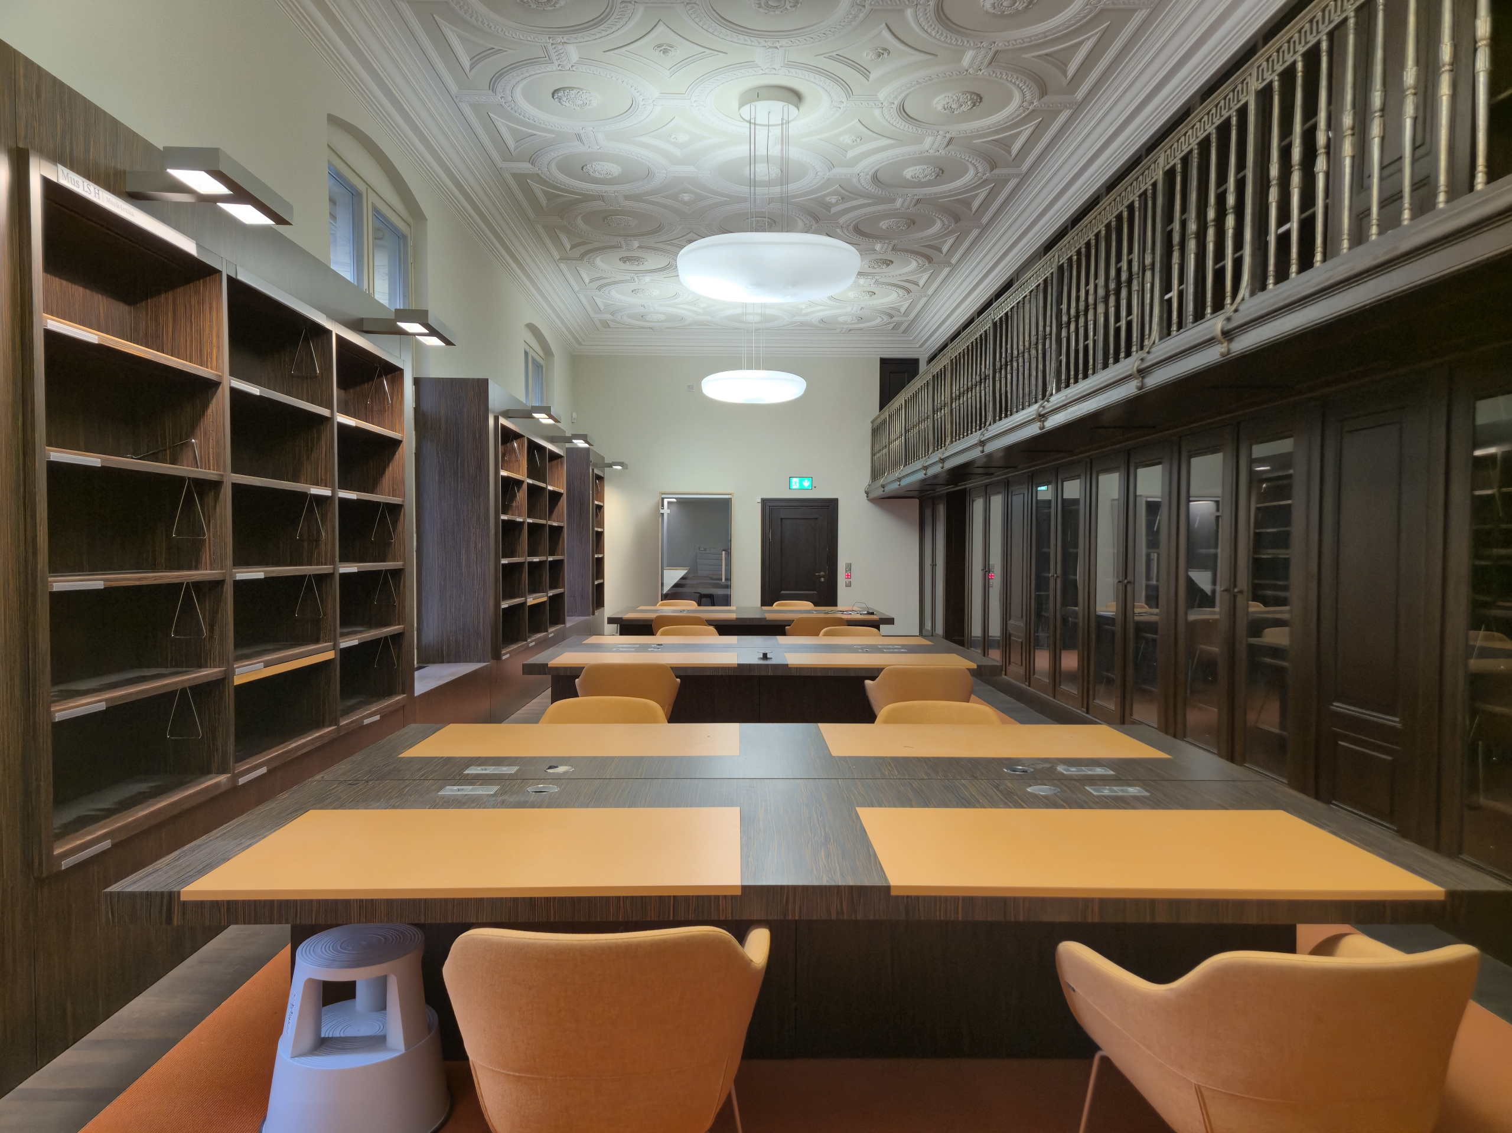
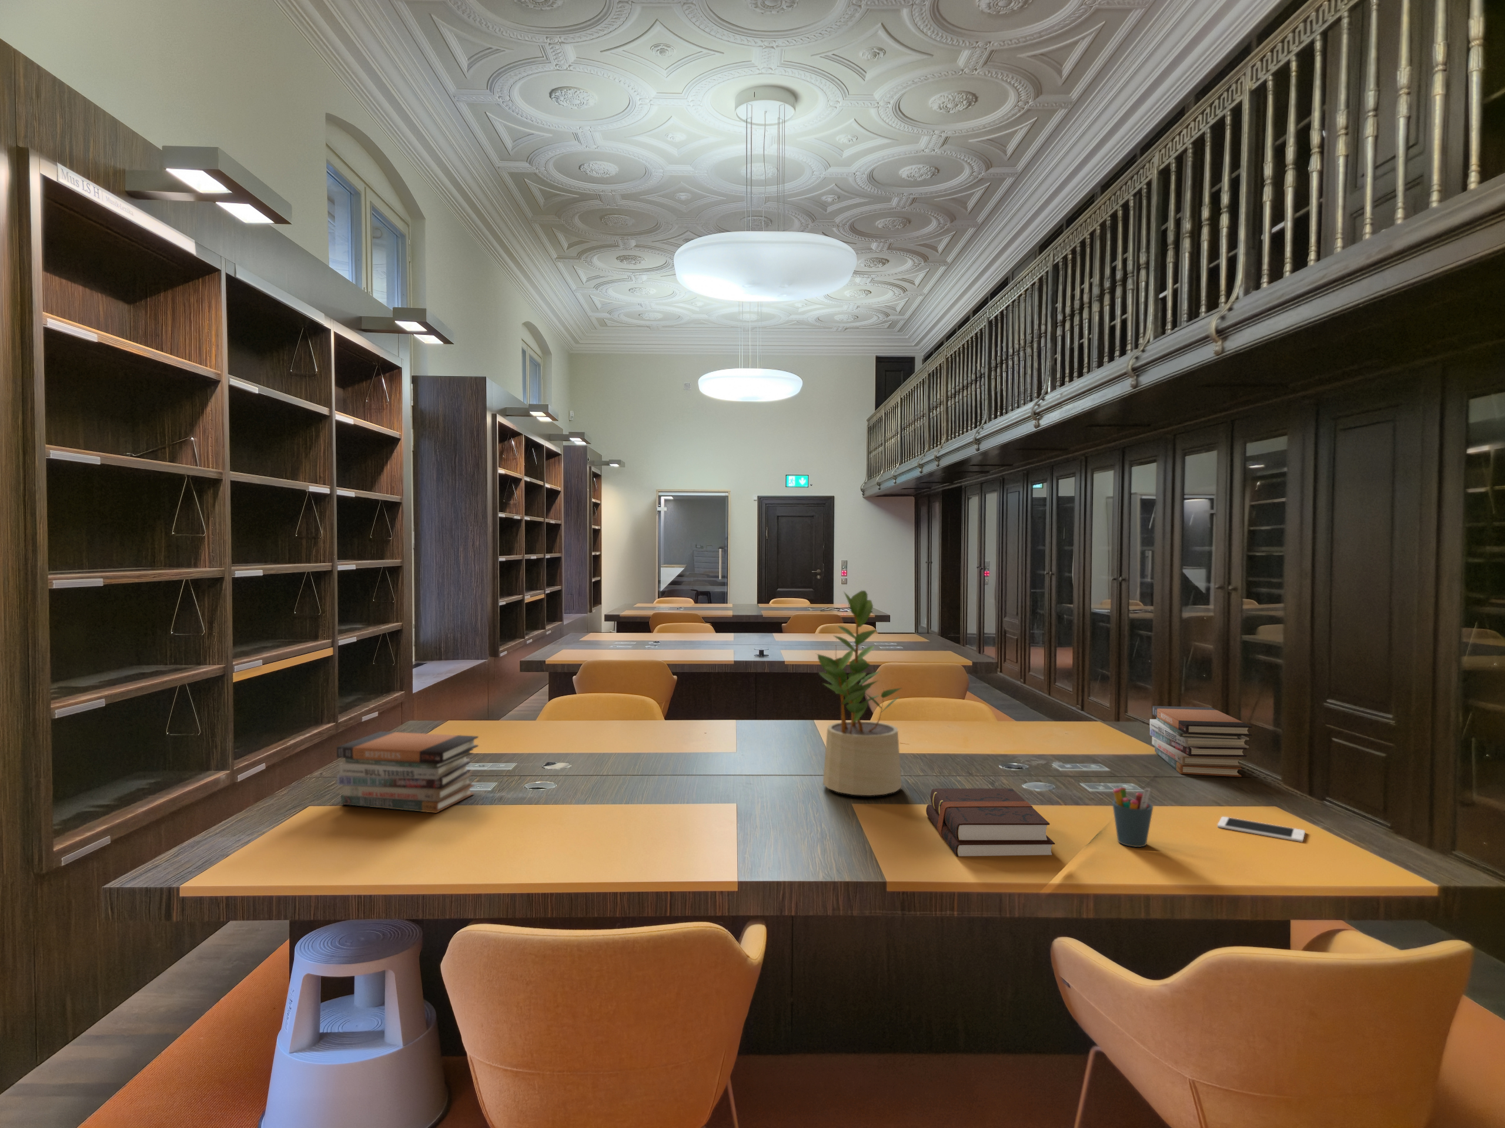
+ book stack [337,731,479,814]
+ potted plant [815,590,903,796]
+ pen holder [1112,787,1154,847]
+ cell phone [1217,816,1306,842]
+ hardback book [926,788,1056,857]
+ book stack [1149,705,1253,777]
